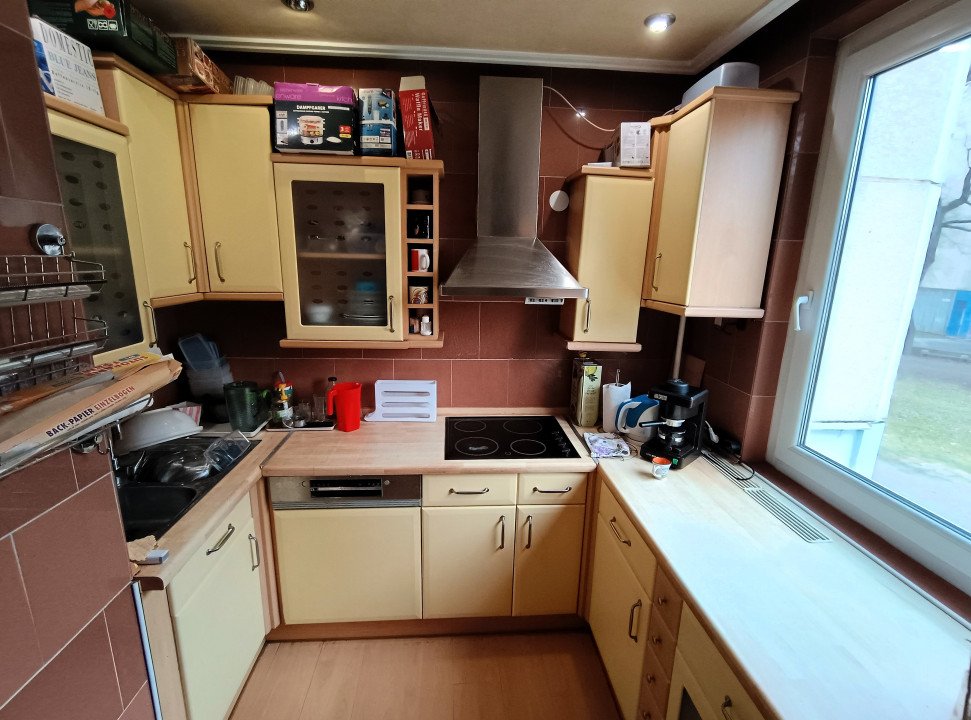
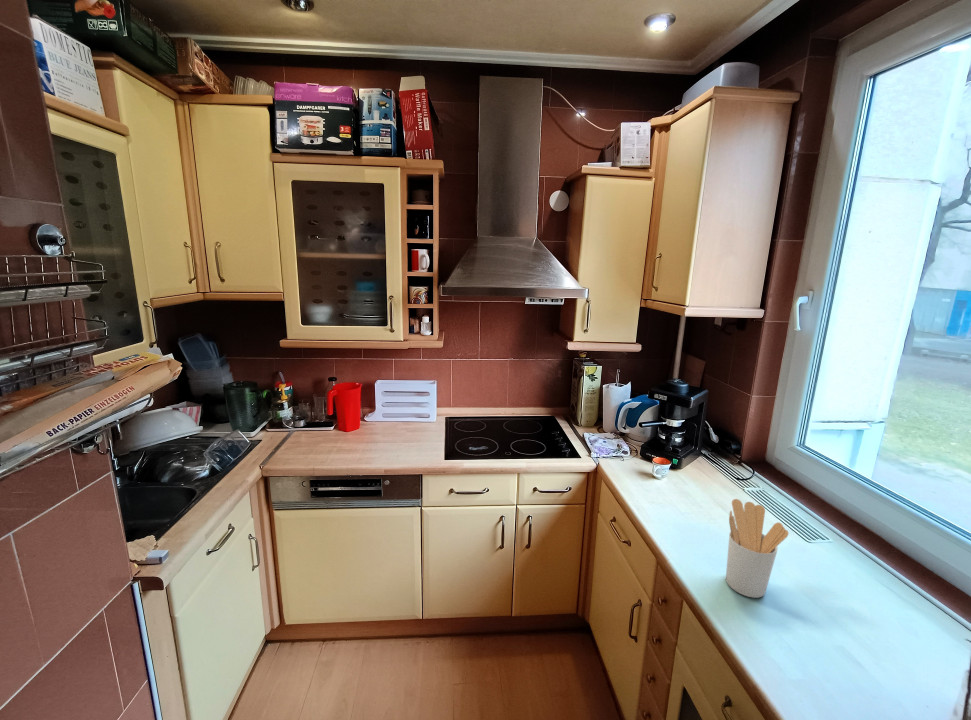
+ utensil holder [725,498,789,599]
